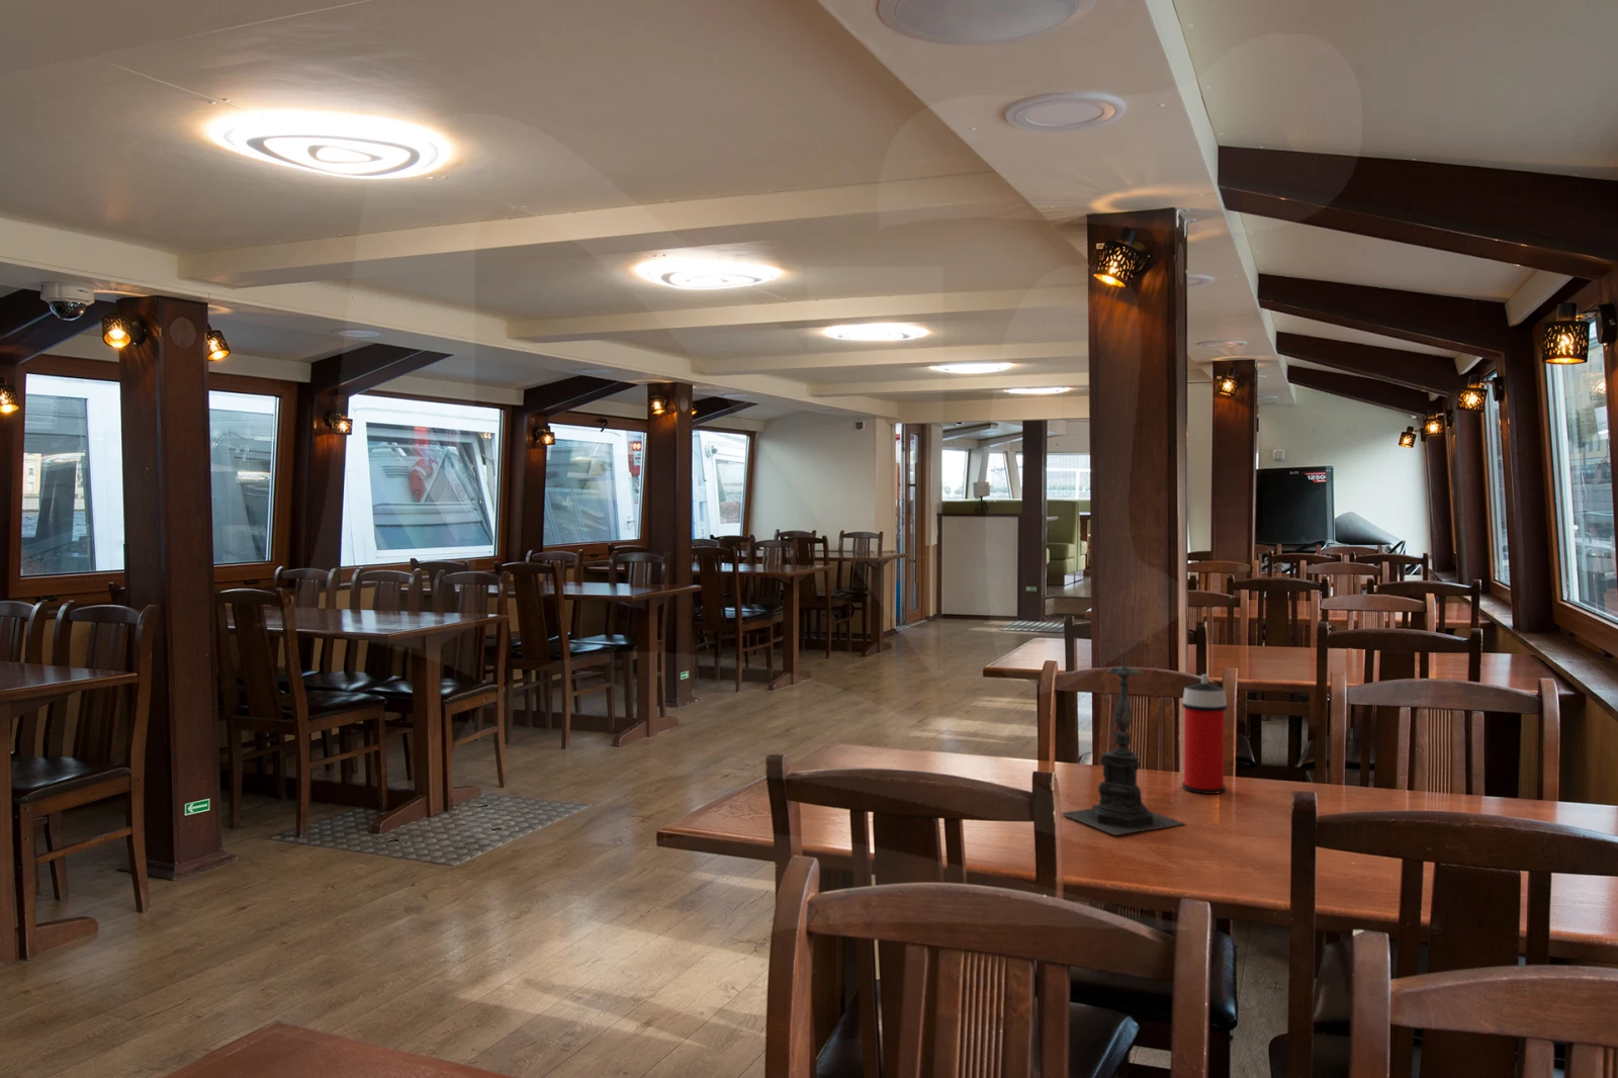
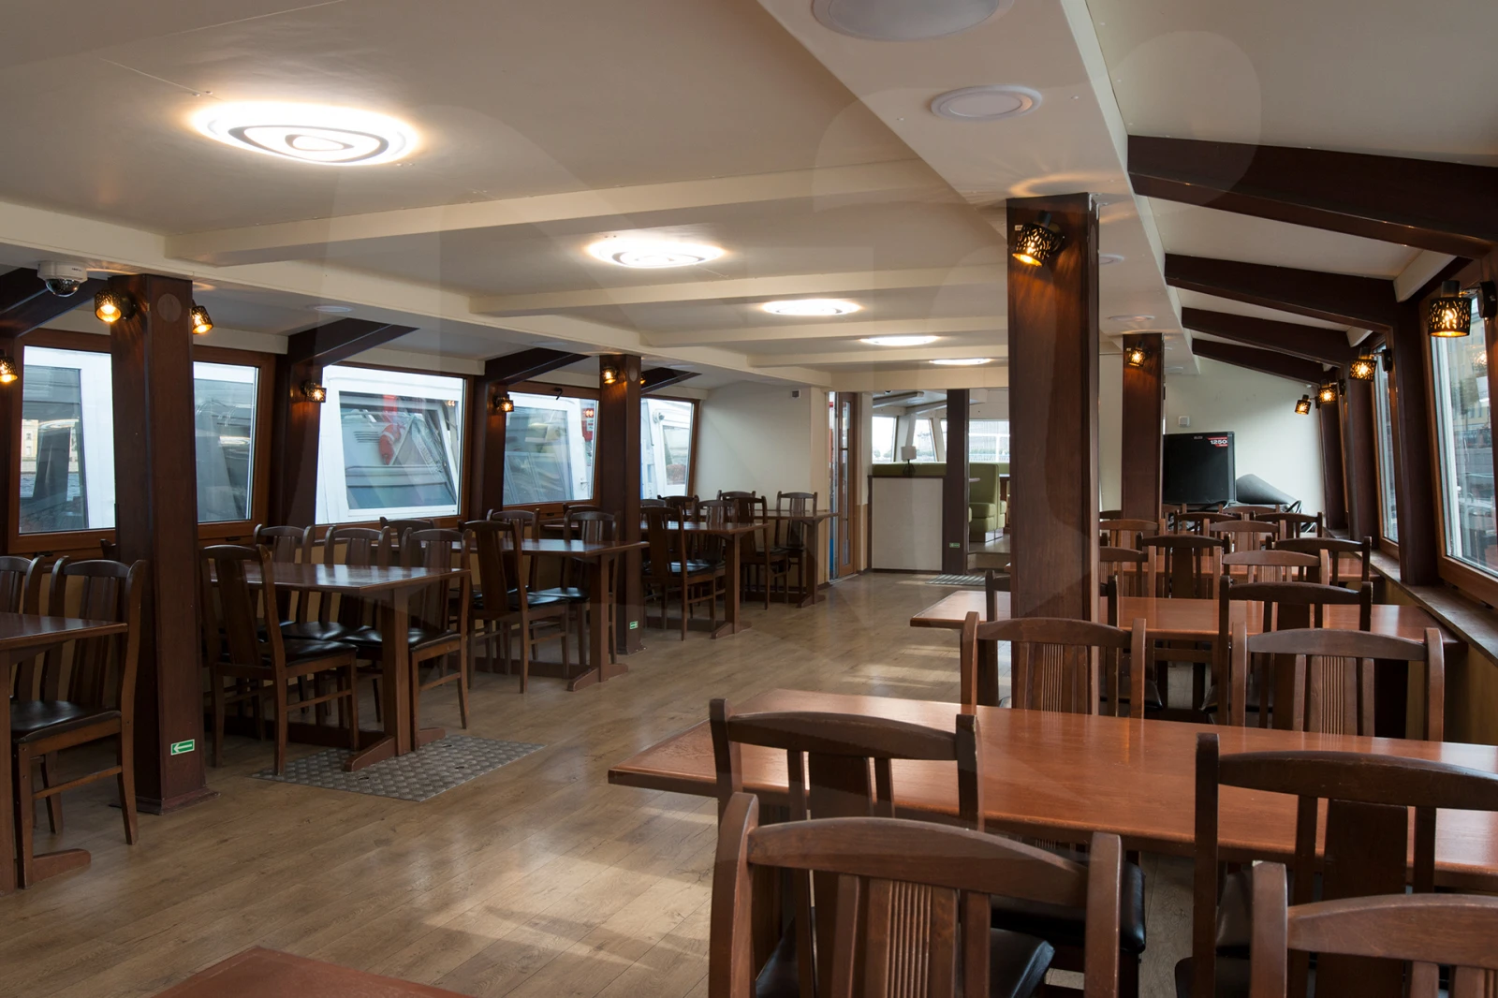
- spray can [1181,674,1228,795]
- candle holder [1060,644,1186,836]
